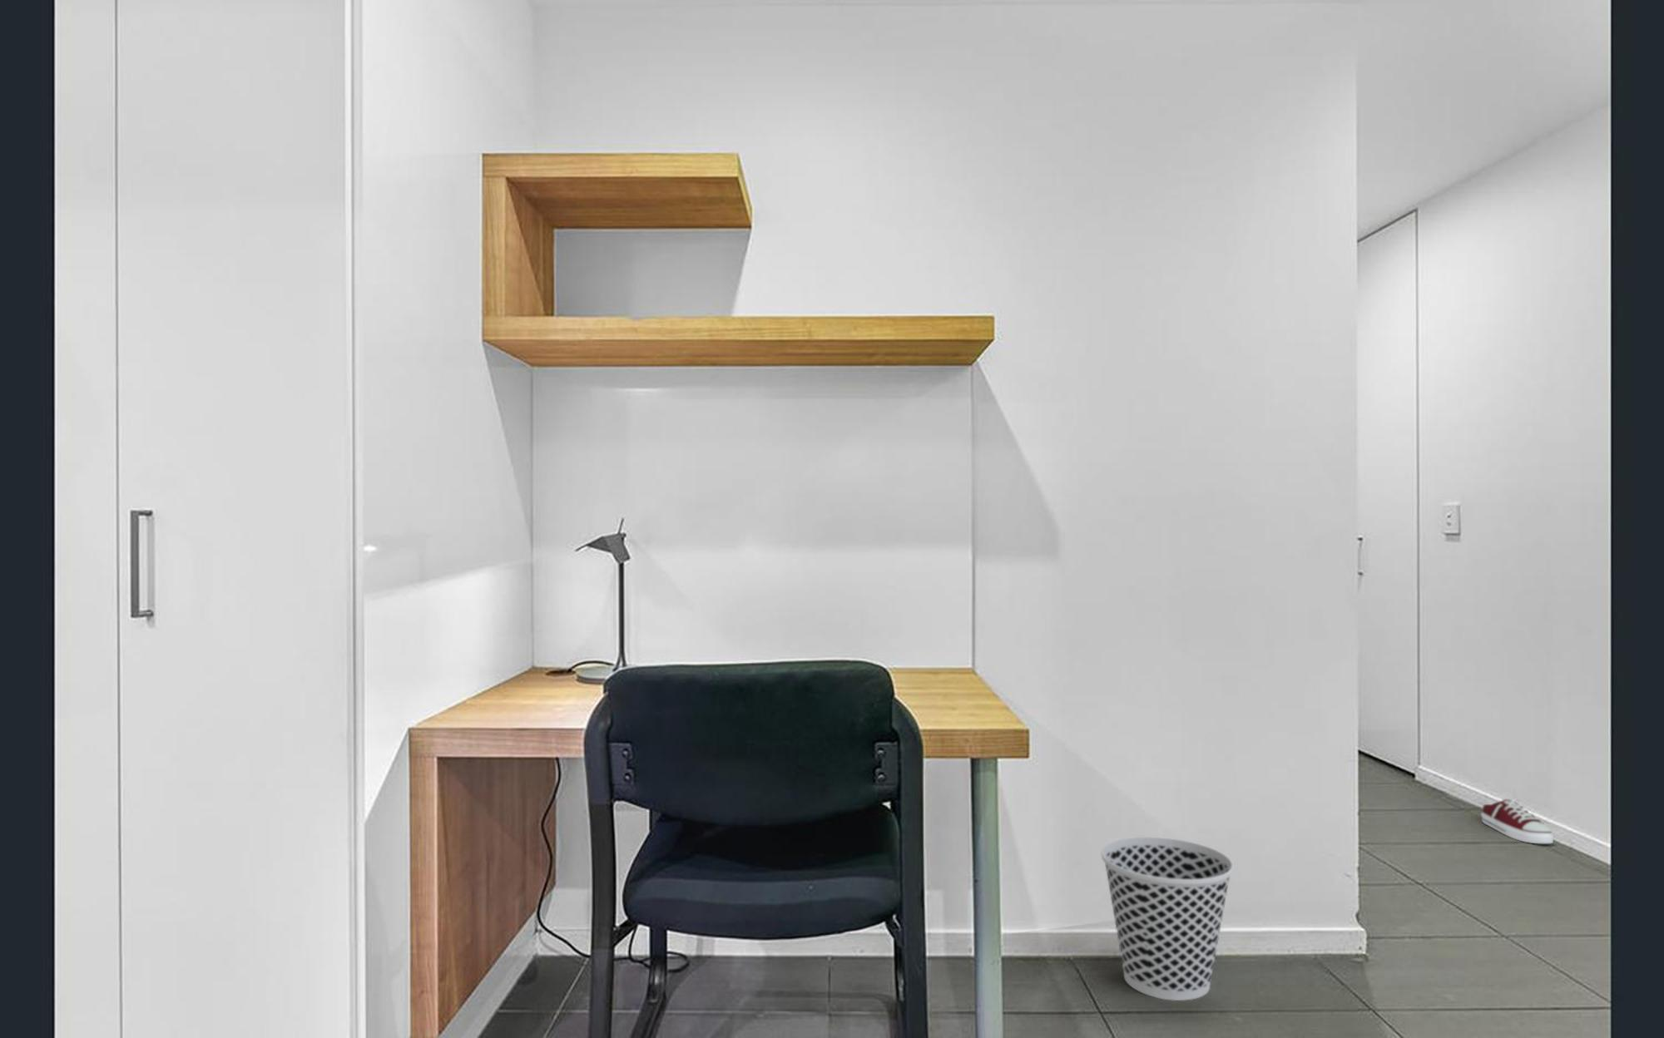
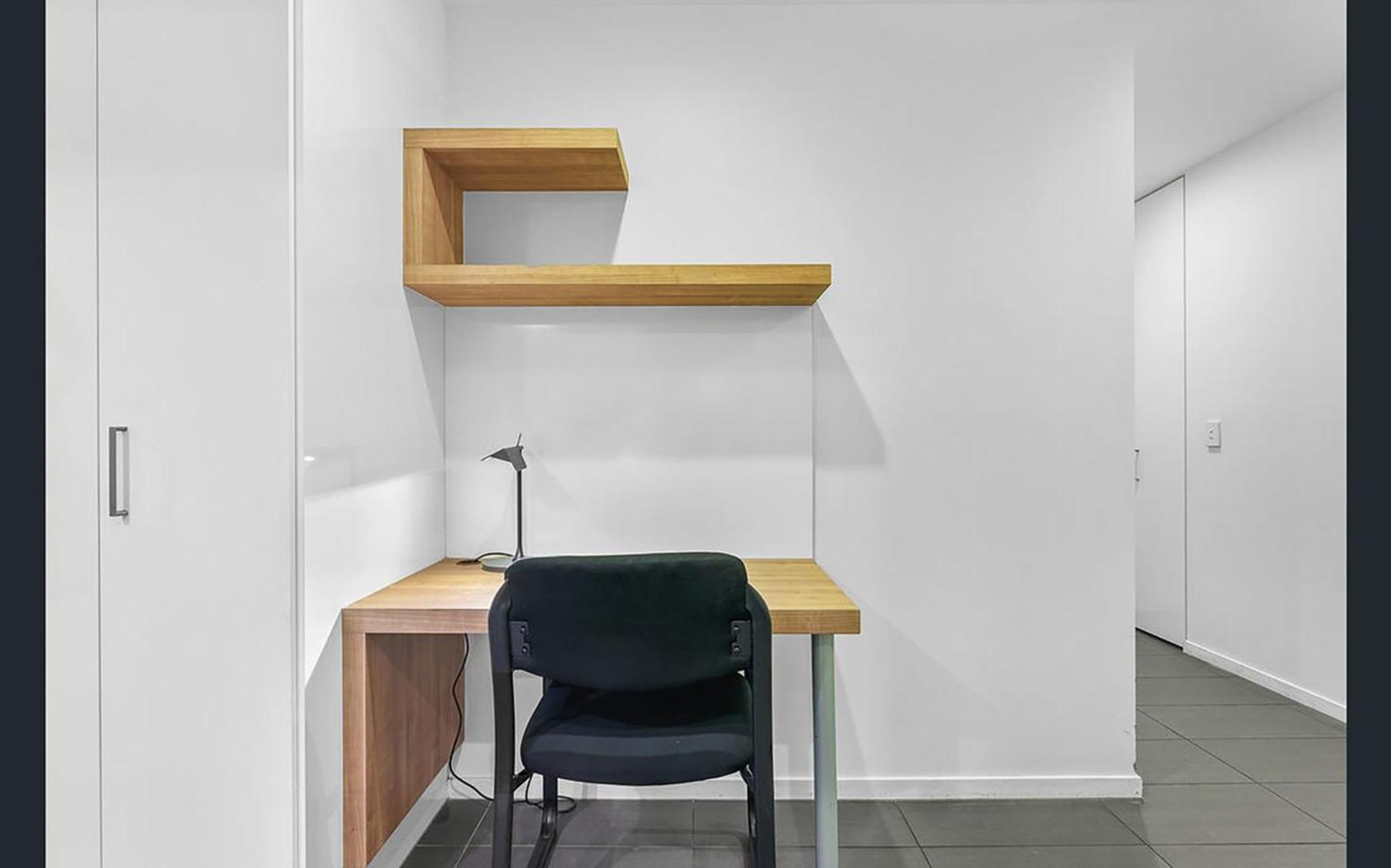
- wastebasket [1101,837,1235,1001]
- shoe [1481,799,1554,844]
